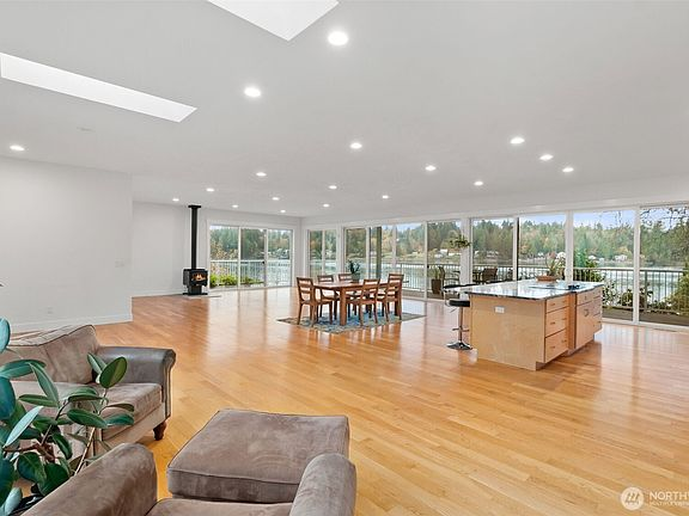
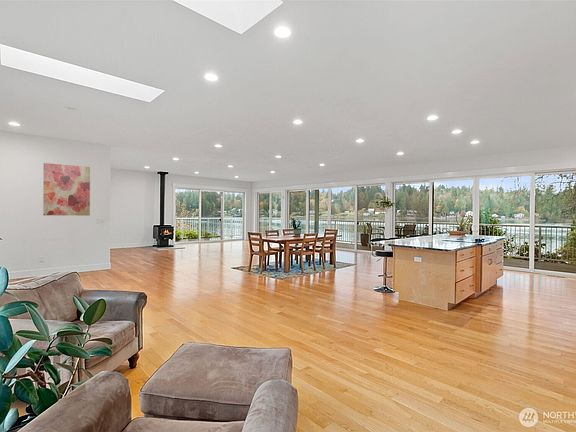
+ wall art [42,162,91,217]
